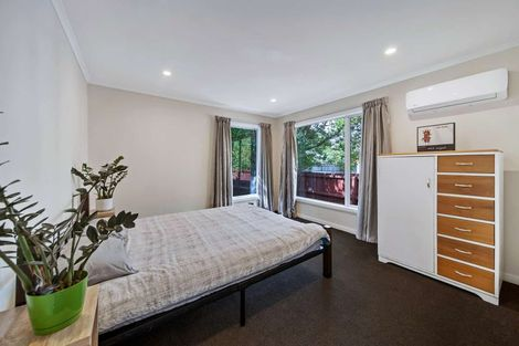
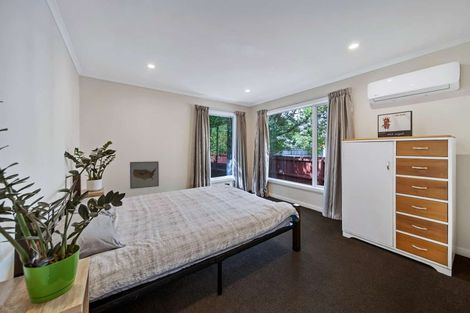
+ wall art [129,160,160,190]
